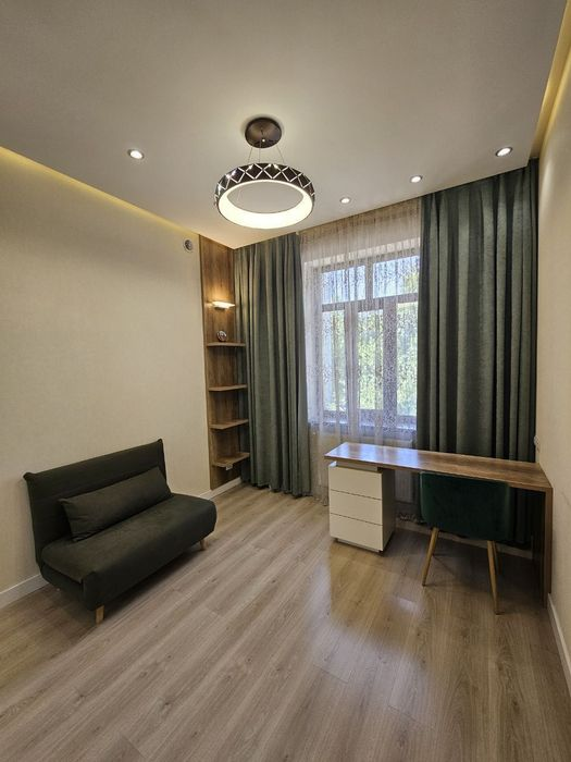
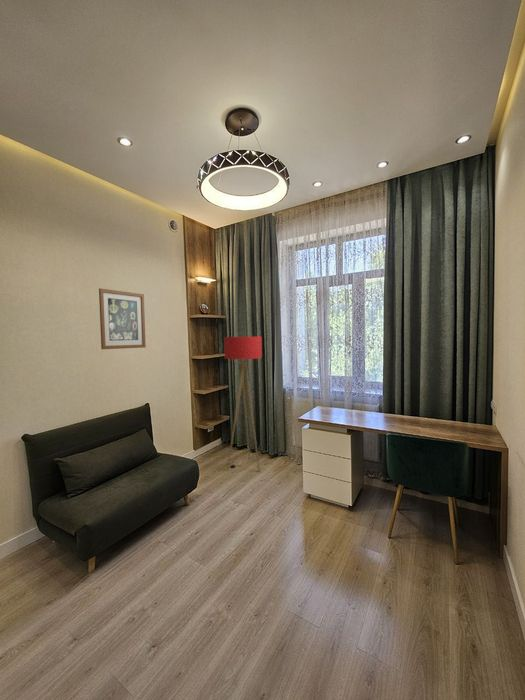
+ floor lamp [223,336,263,473]
+ wall art [98,287,147,350]
